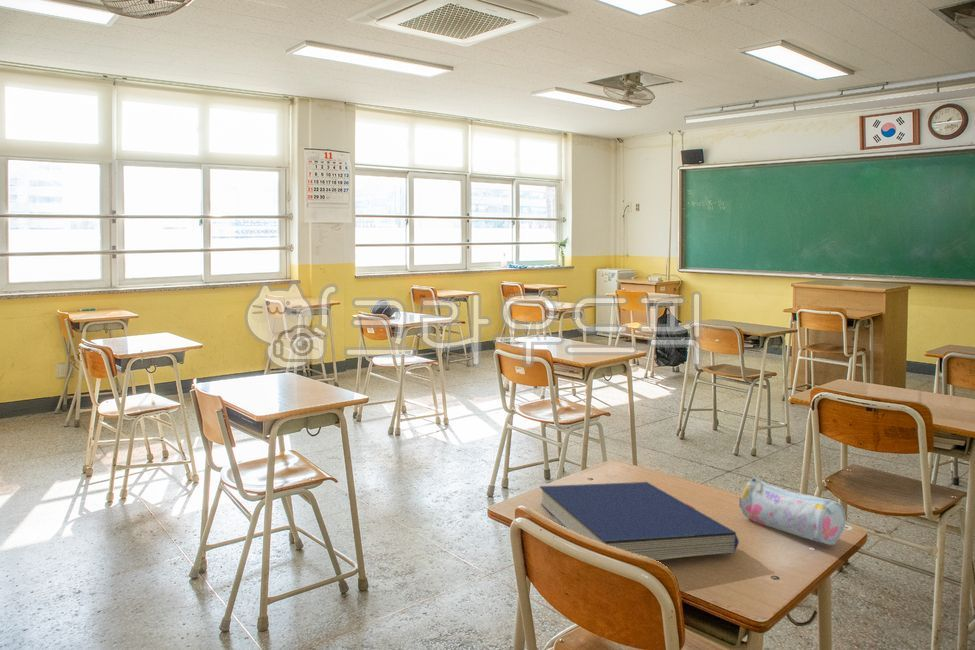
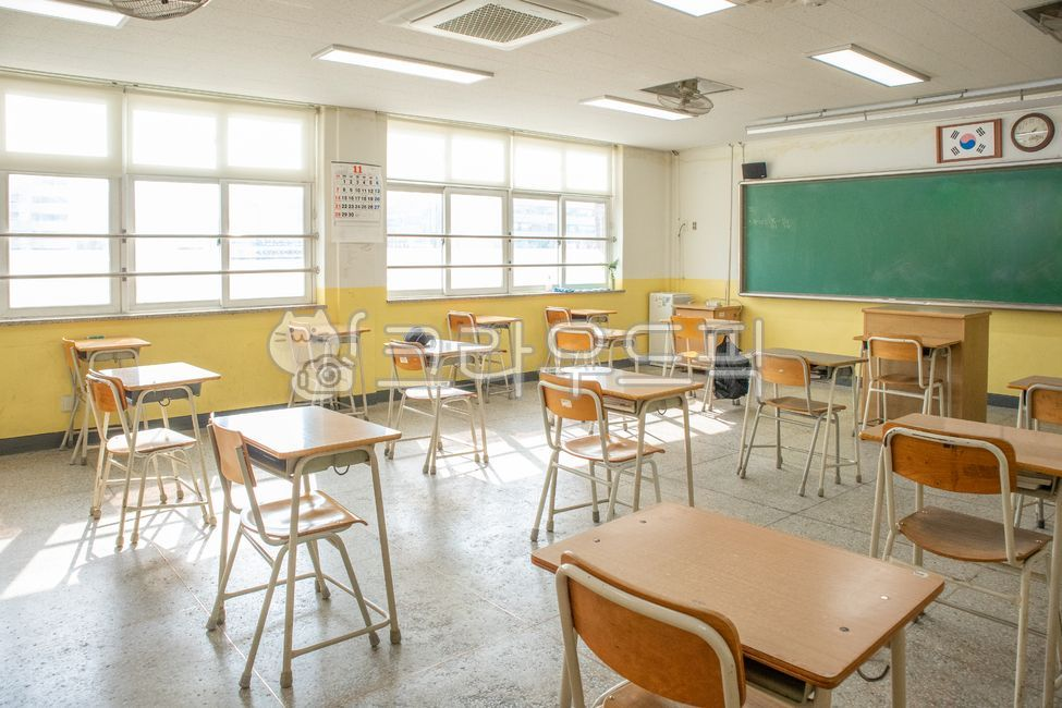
- pencil case [738,477,847,546]
- book [539,481,740,561]
